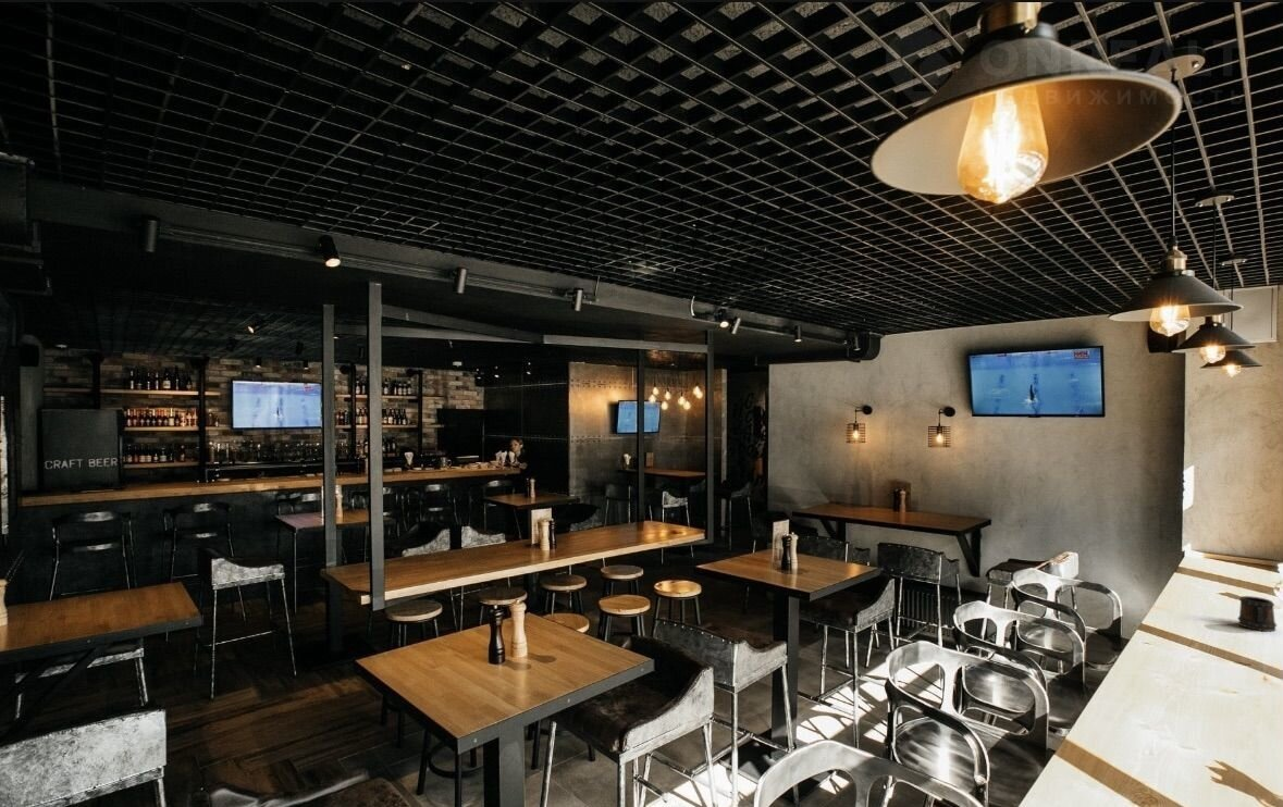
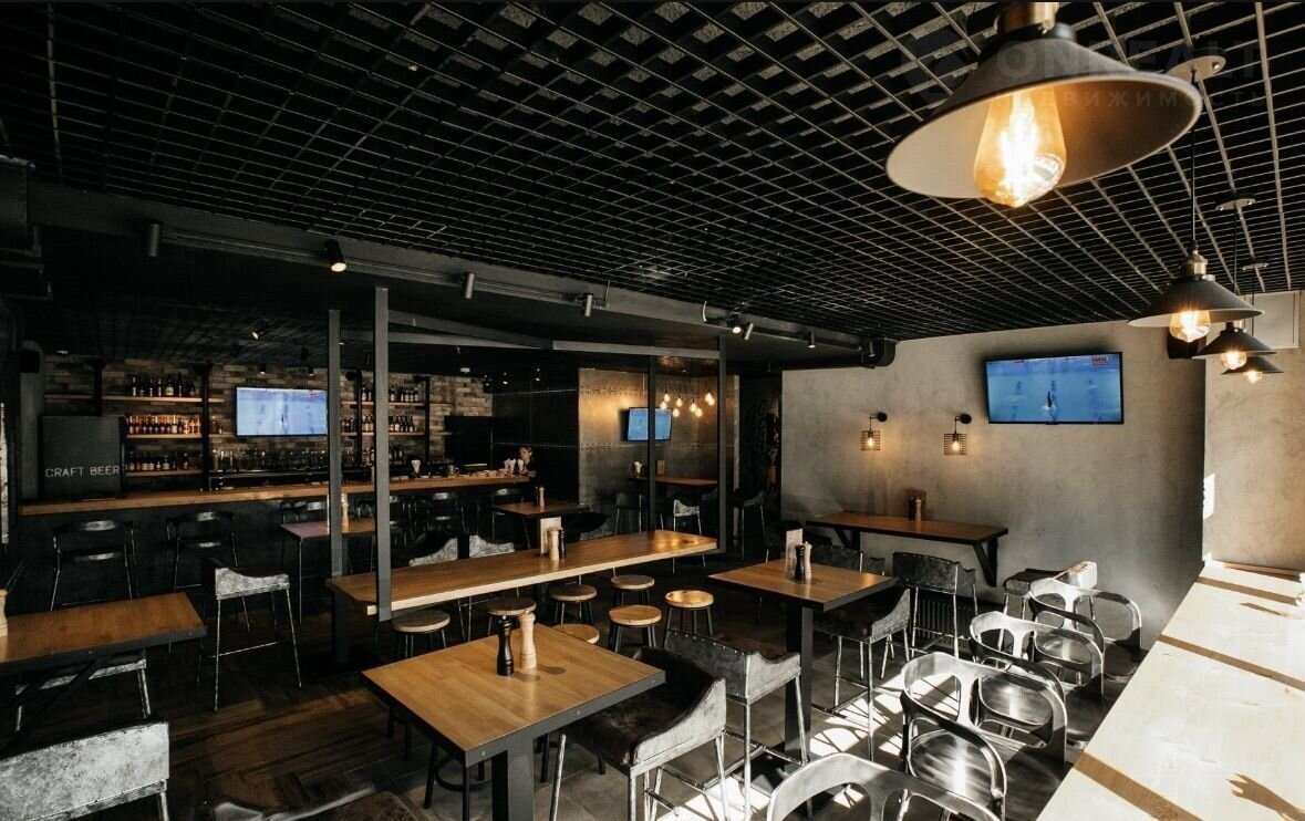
- beer mug [1236,595,1278,633]
